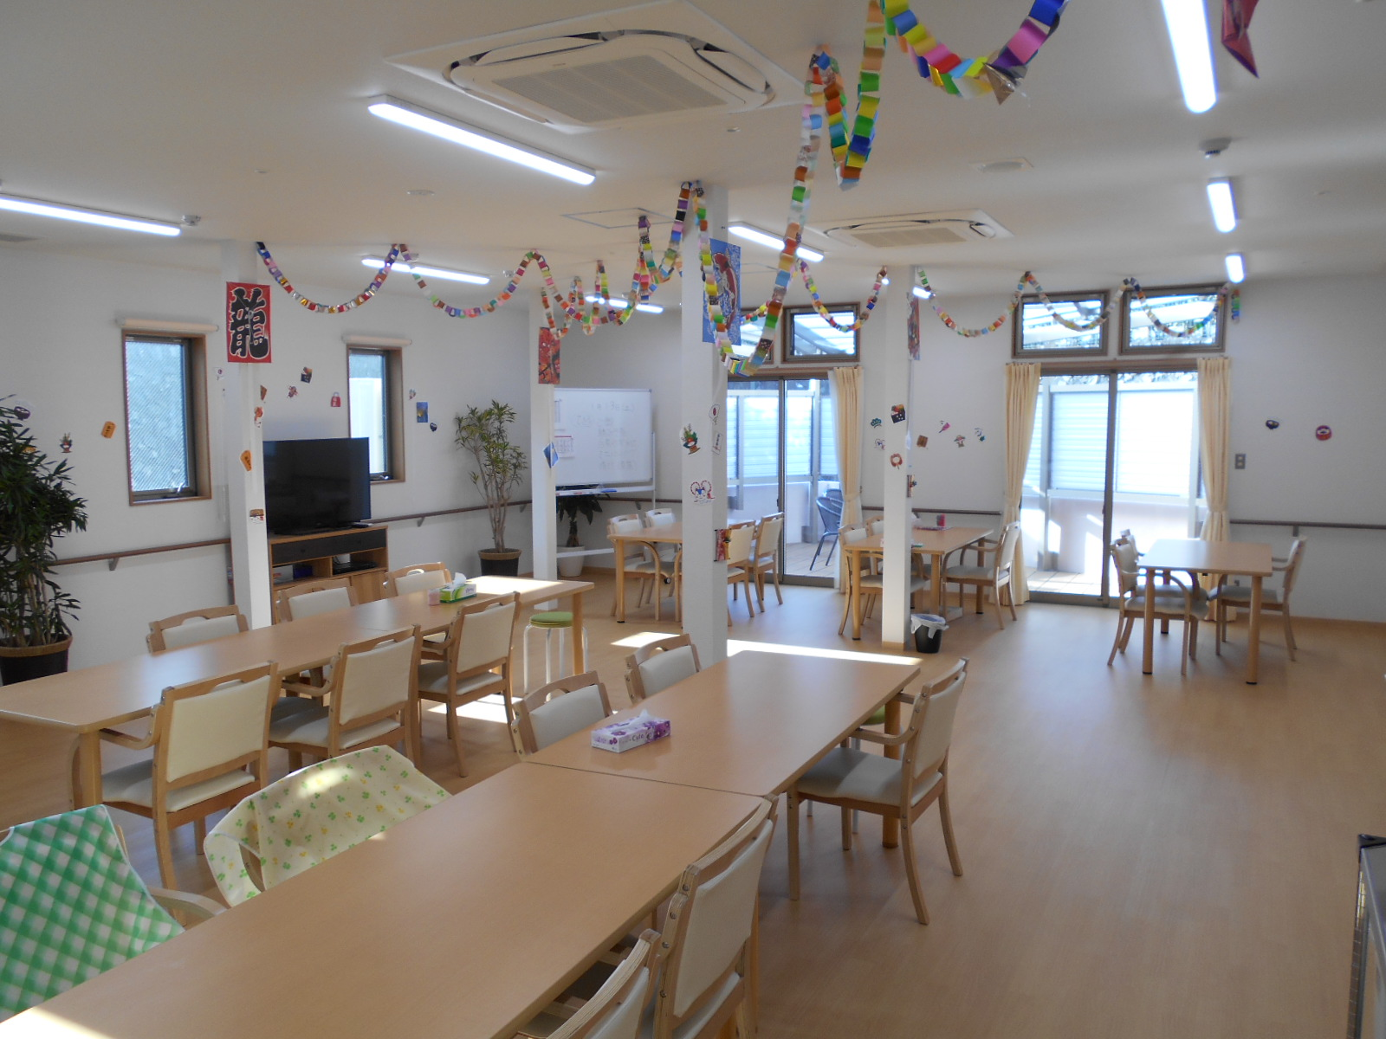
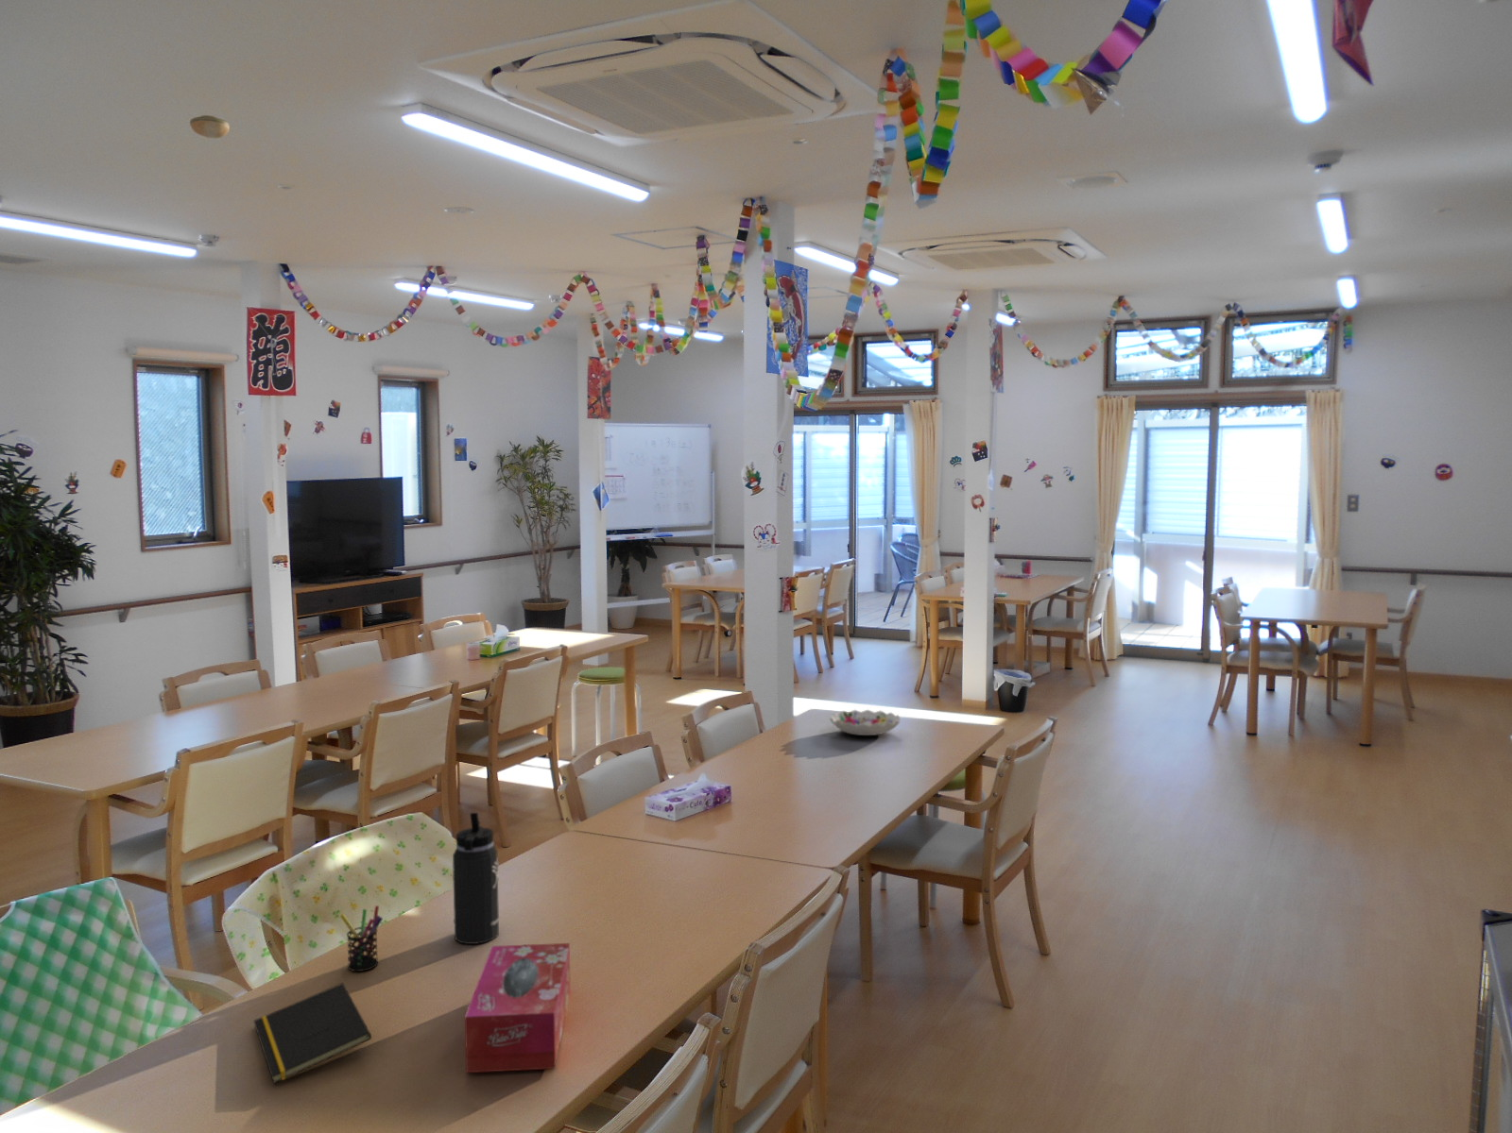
+ notepad [252,982,373,1084]
+ decorative bowl [829,709,901,737]
+ pen holder [339,904,383,972]
+ thermos bottle [451,812,500,945]
+ tissue box [464,943,570,1073]
+ smoke detector [189,114,231,139]
